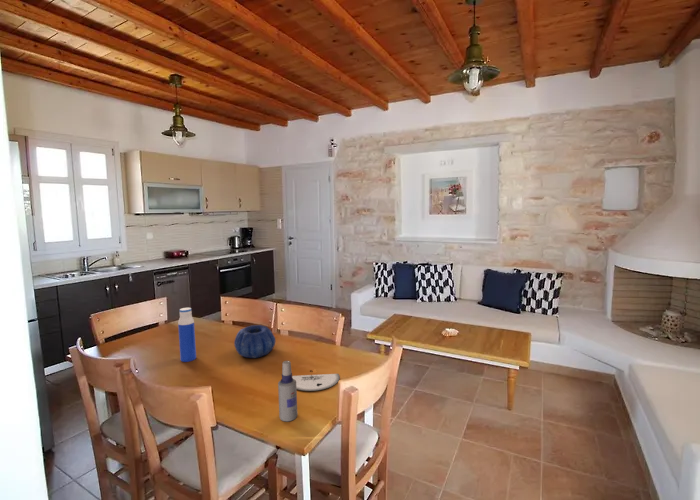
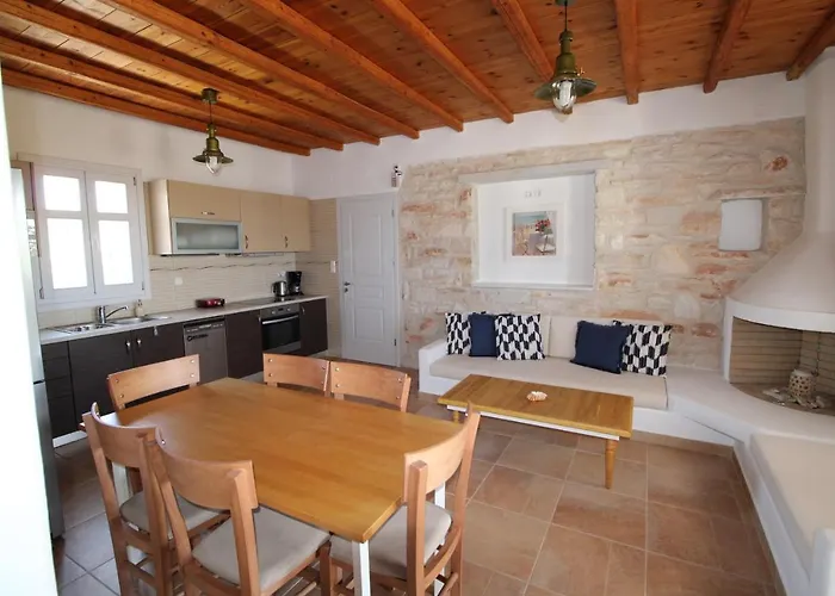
- plate [292,370,341,392]
- decorative bowl [233,324,276,359]
- spray bottle [277,360,298,422]
- water bottle [177,307,197,363]
